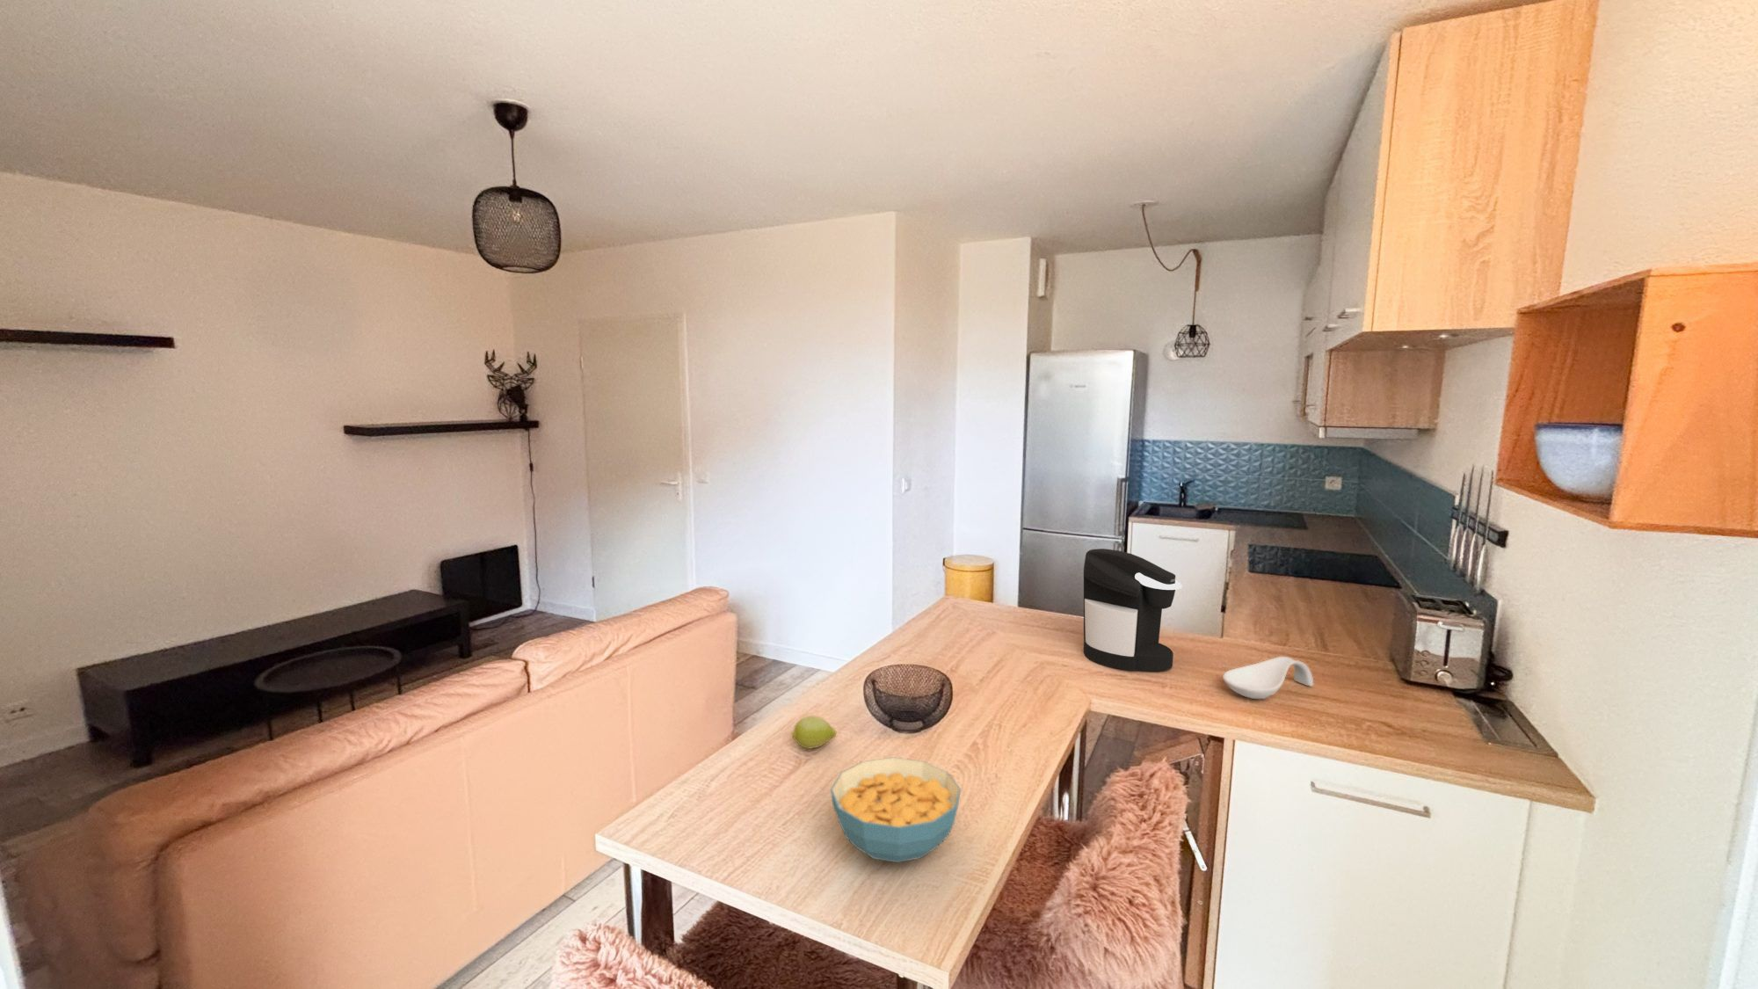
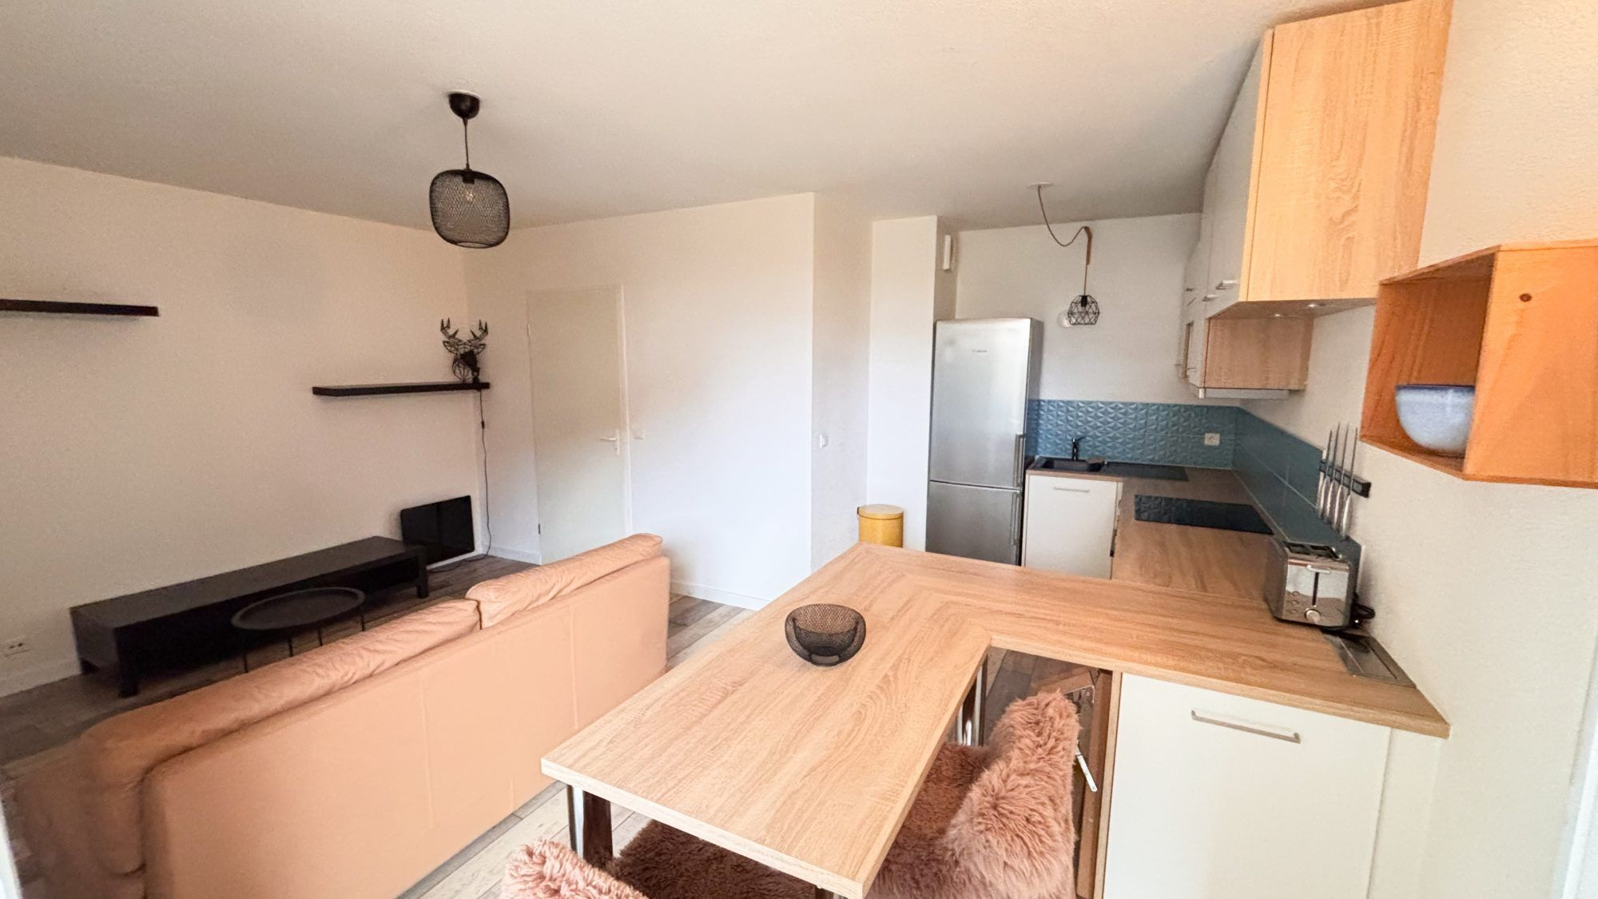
- fruit [790,715,837,750]
- cereal bowl [829,757,961,863]
- coffee maker [1083,548,1183,671]
- spoon rest [1222,656,1314,699]
